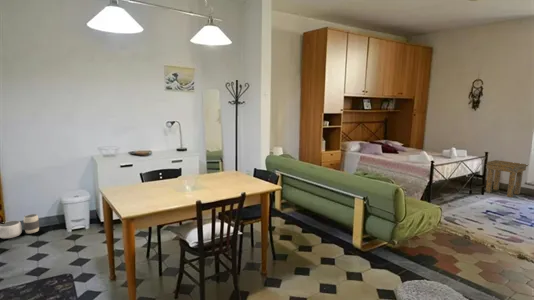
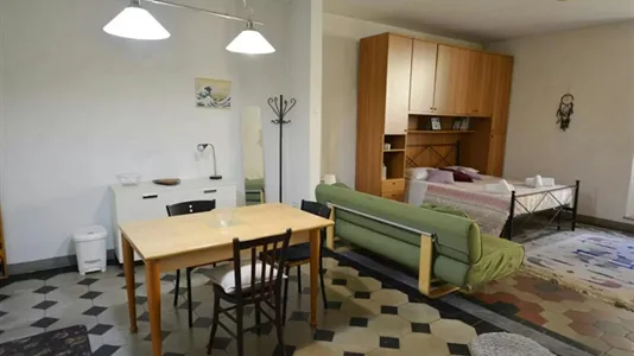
- waste basket [0,213,40,240]
- side table [485,159,529,198]
